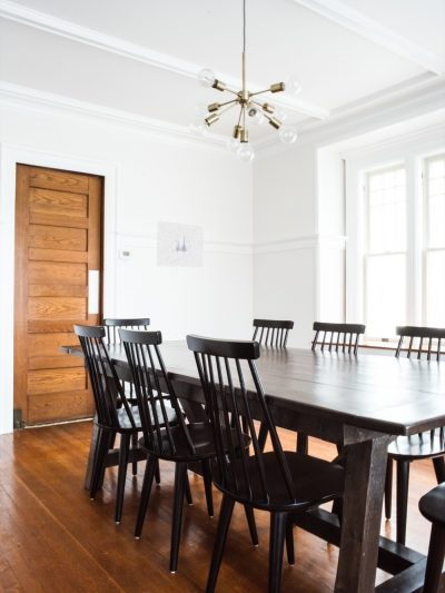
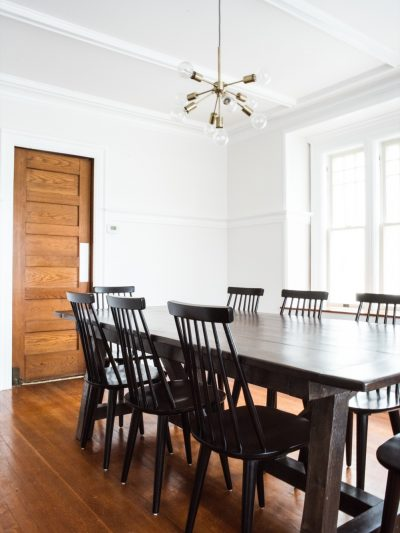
- wall art [157,219,205,269]
